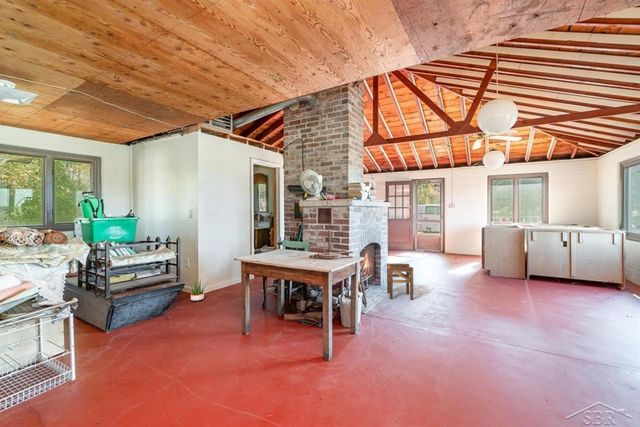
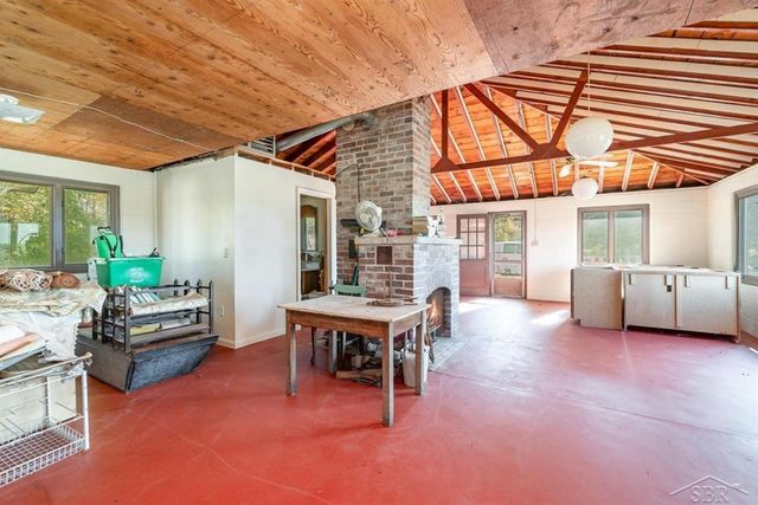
- stool [386,263,414,301]
- potted plant [184,278,210,302]
